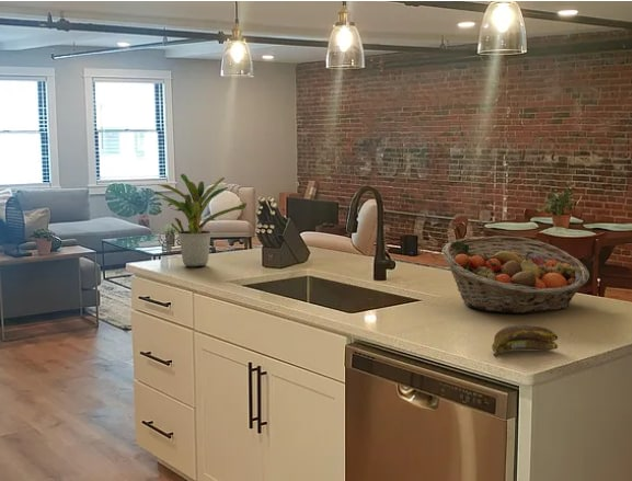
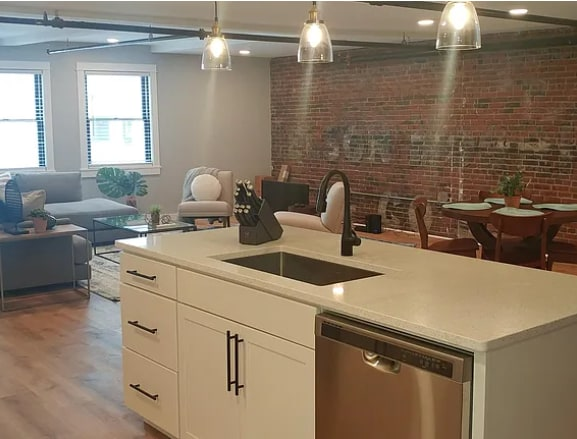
- potted plant [153,173,248,268]
- banana [491,323,559,359]
- fruit basket [441,234,590,314]
